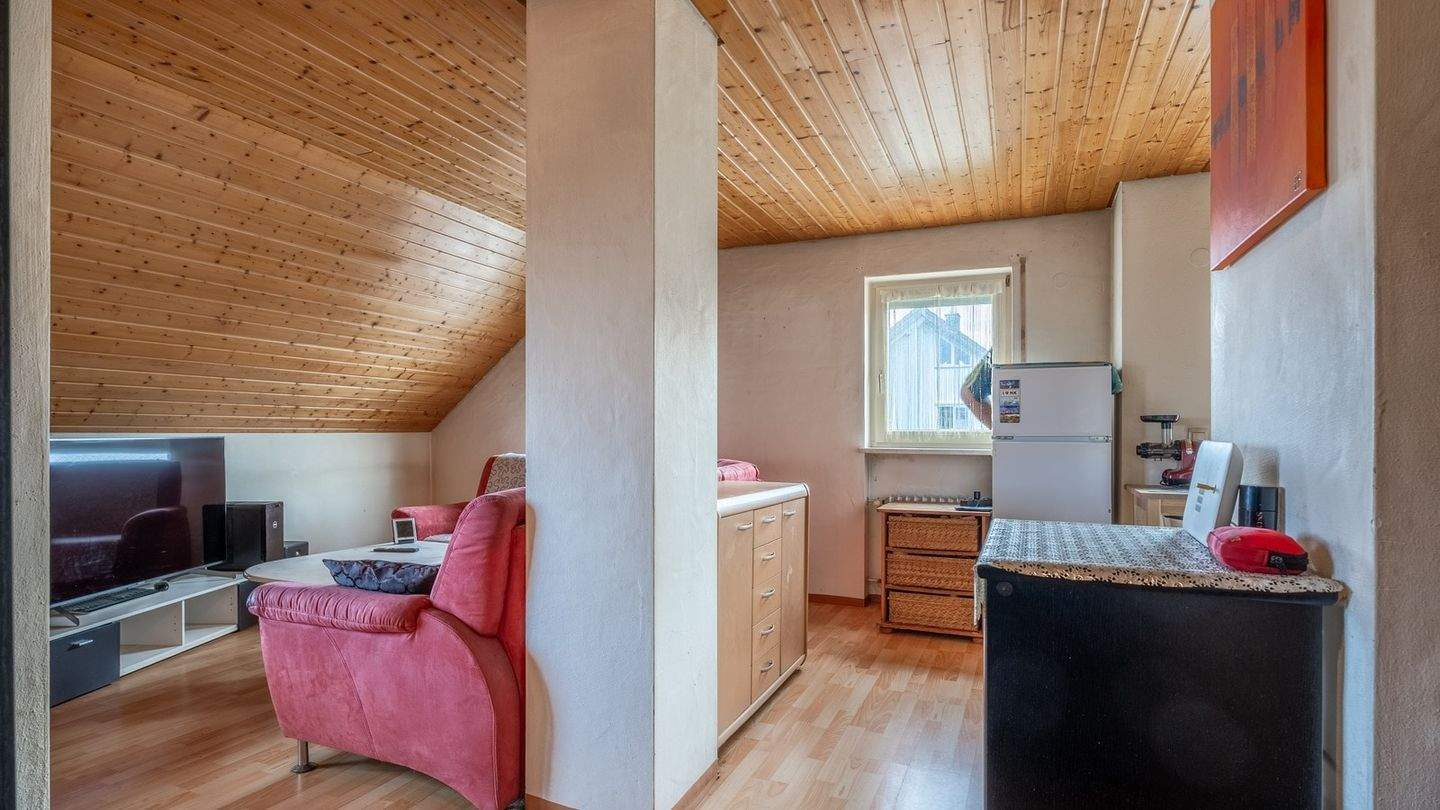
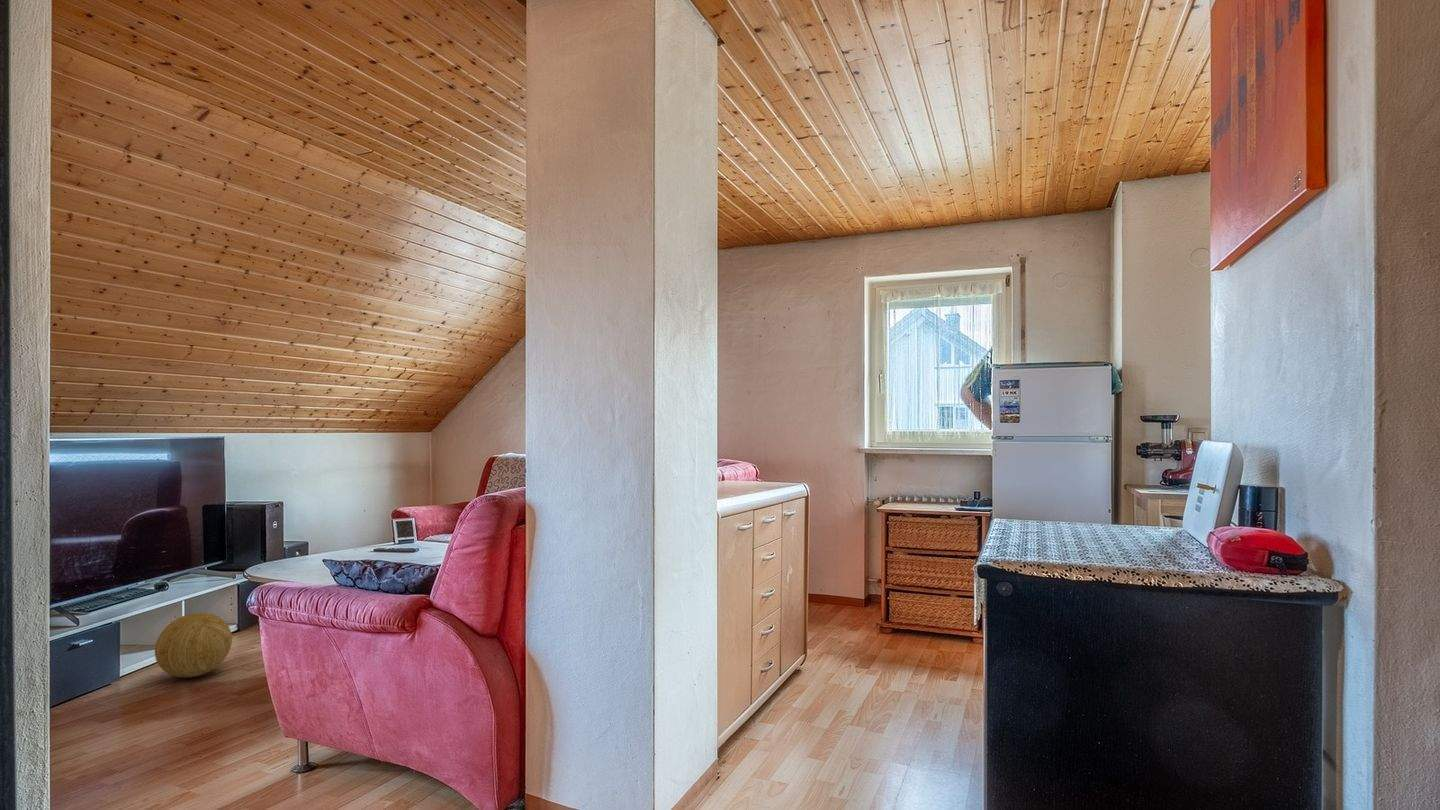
+ decorative ball [154,612,233,679]
